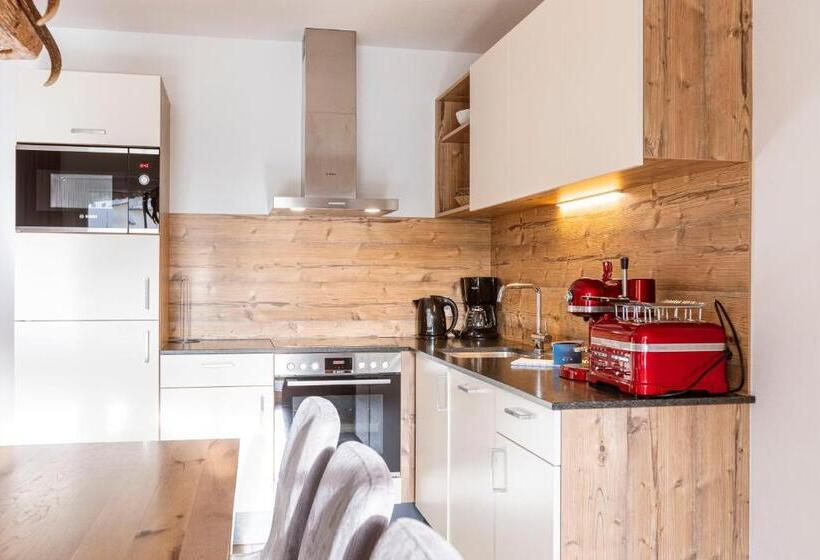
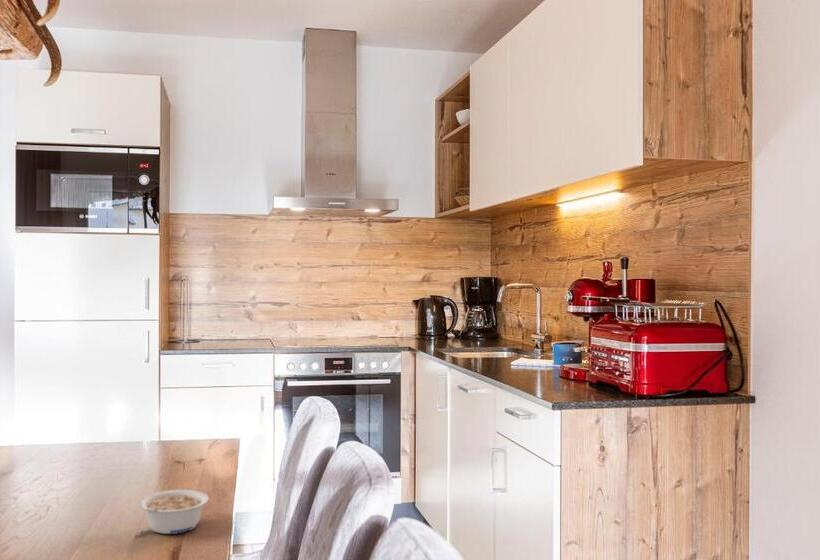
+ legume [138,489,209,535]
